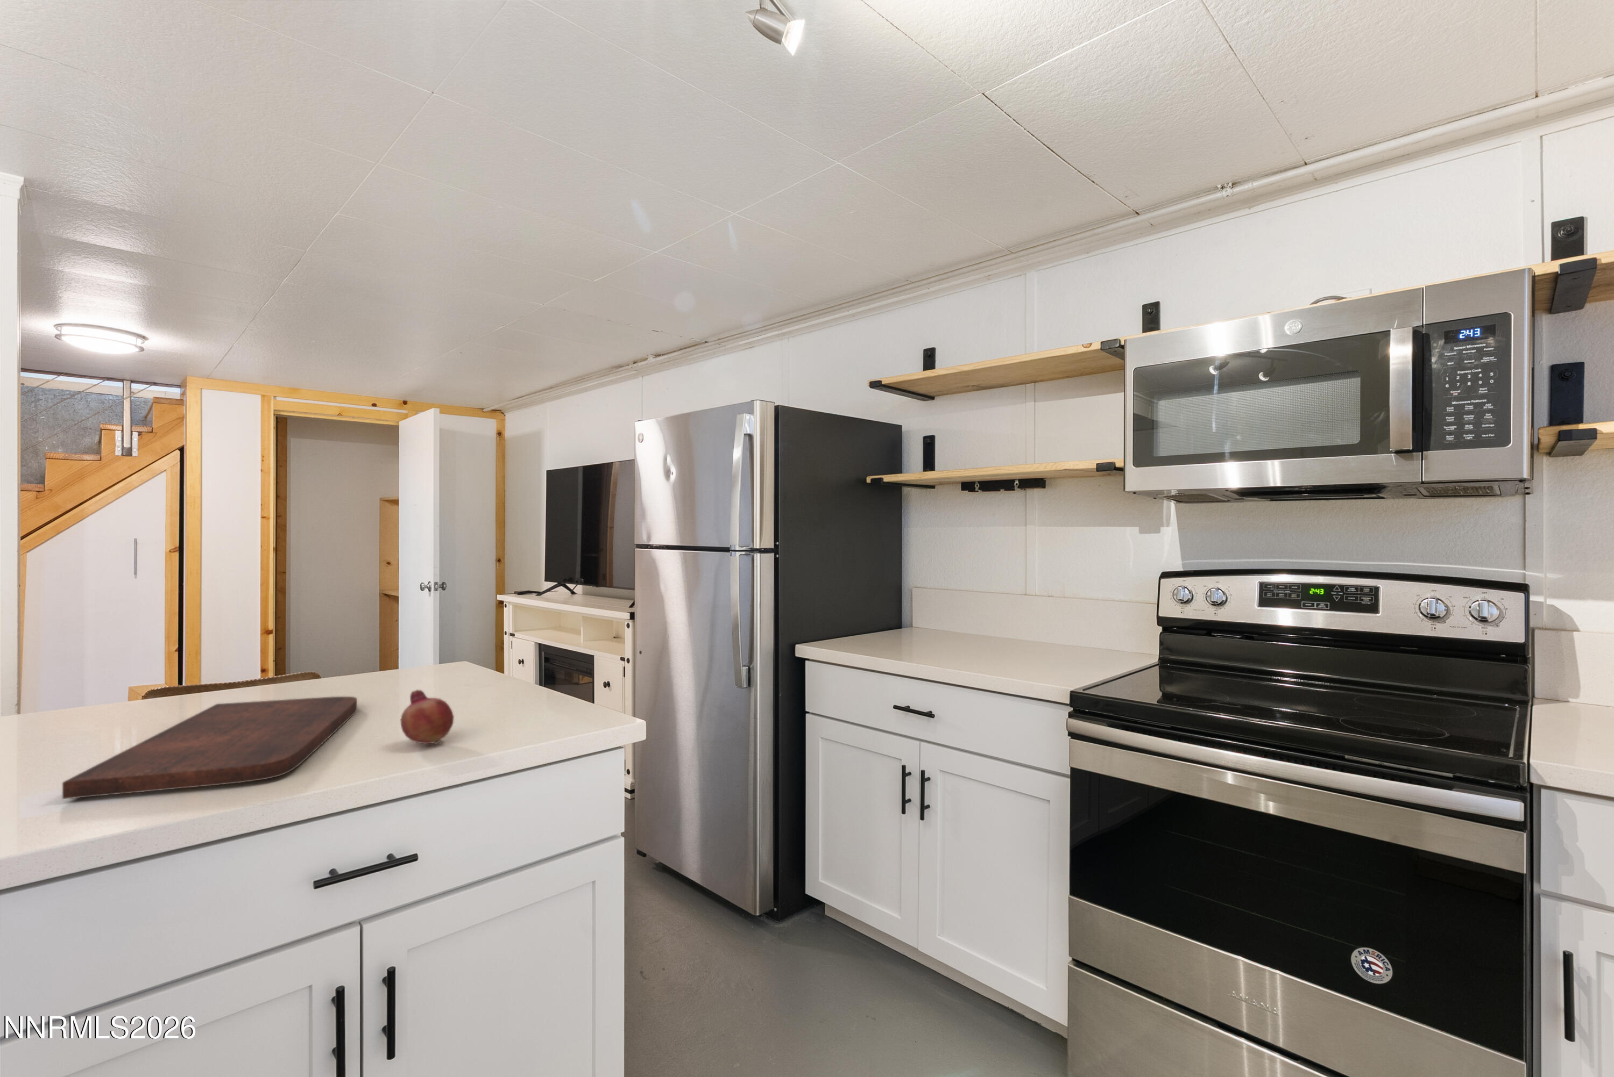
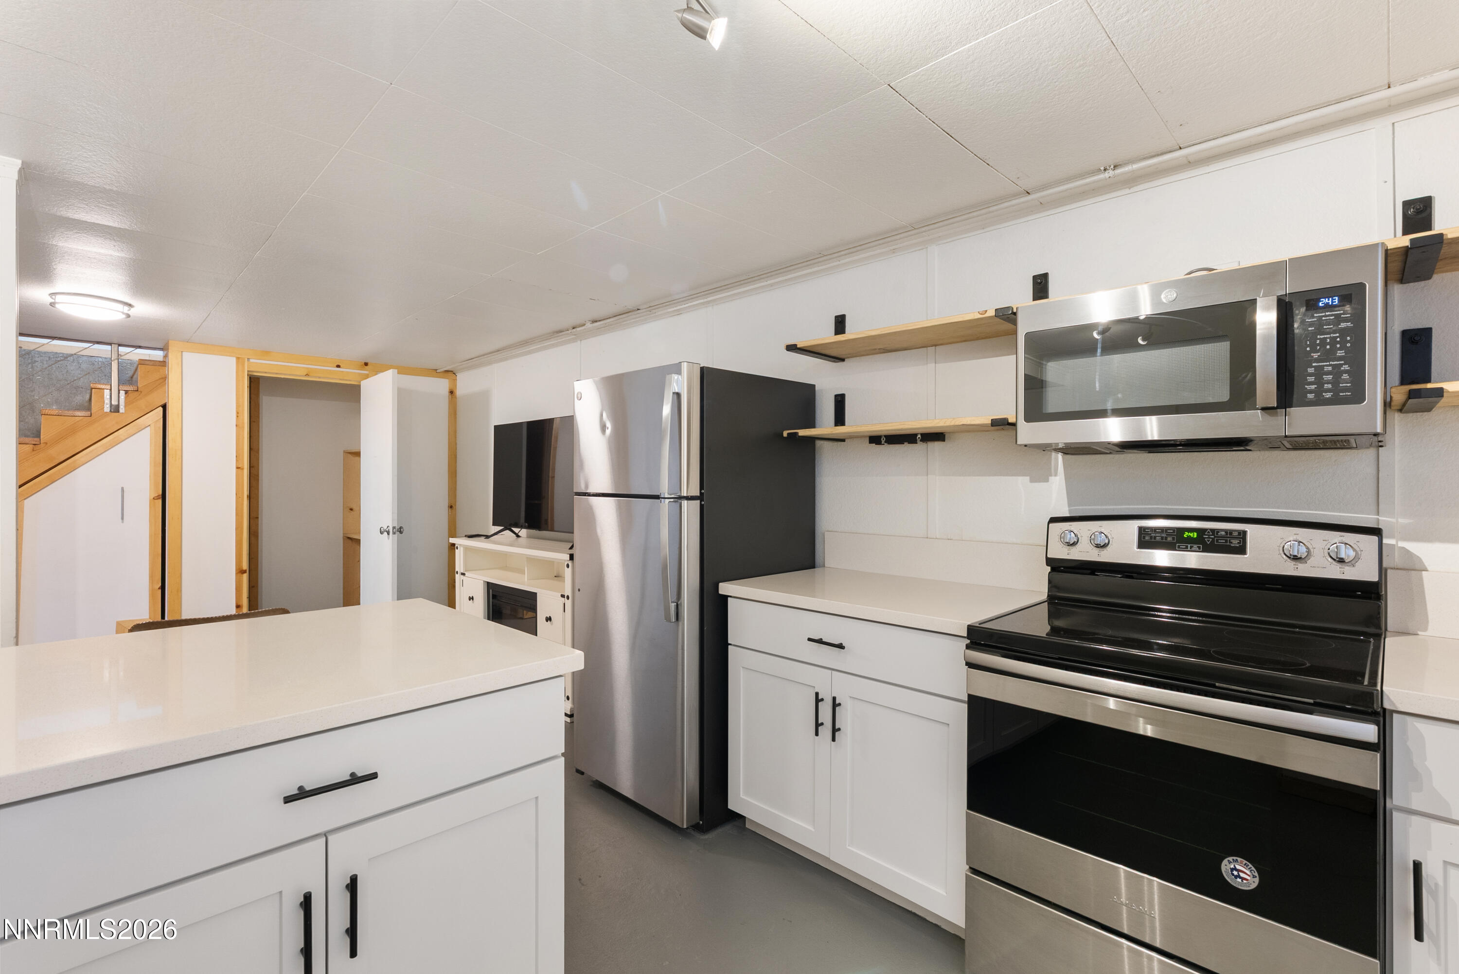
- cutting board [61,696,357,799]
- fruit [400,690,455,744]
